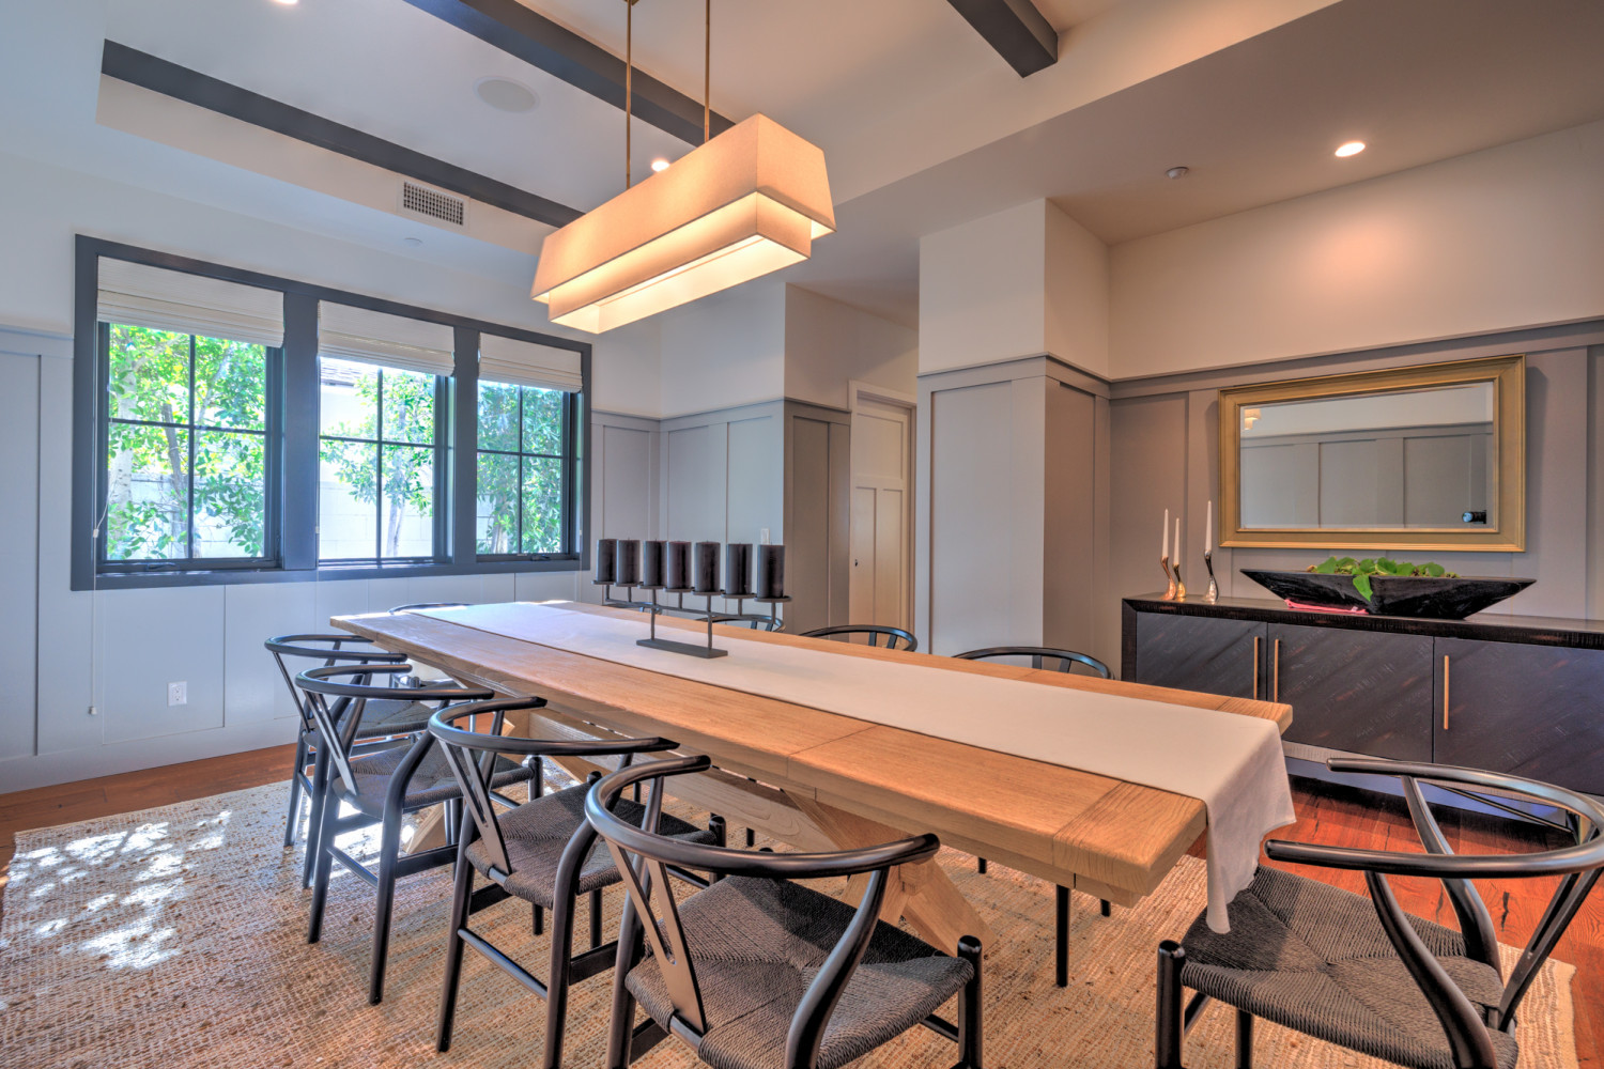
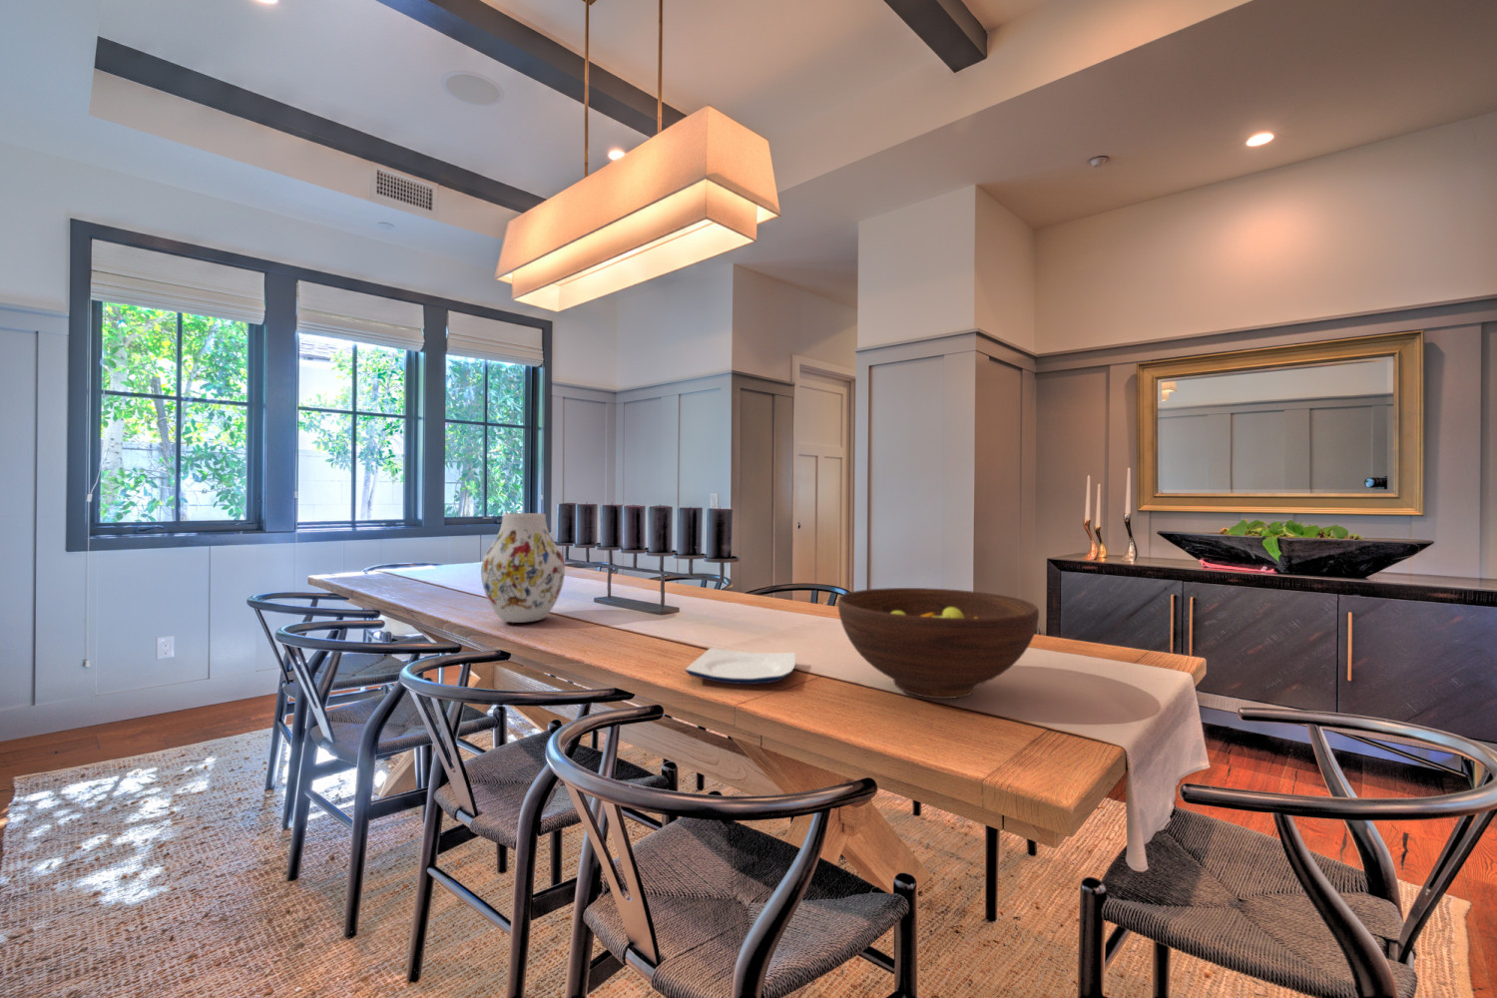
+ fruit bowl [838,587,1040,699]
+ plate [685,647,796,686]
+ vase [480,512,566,624]
